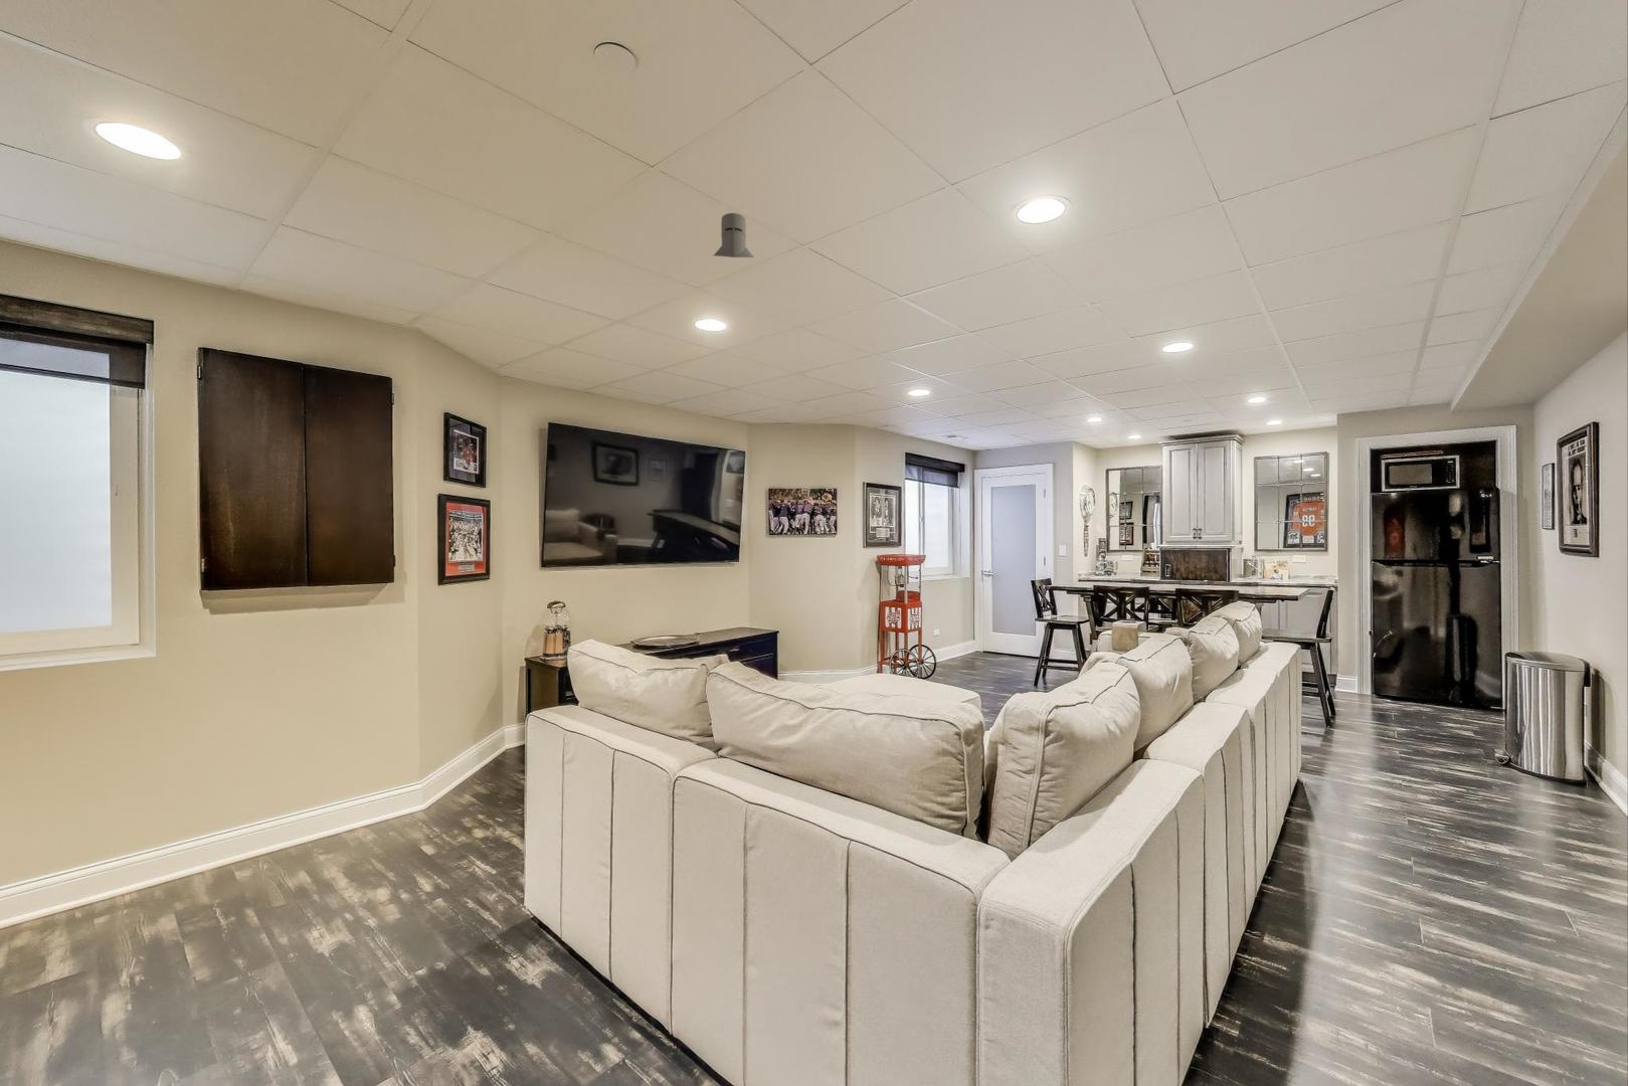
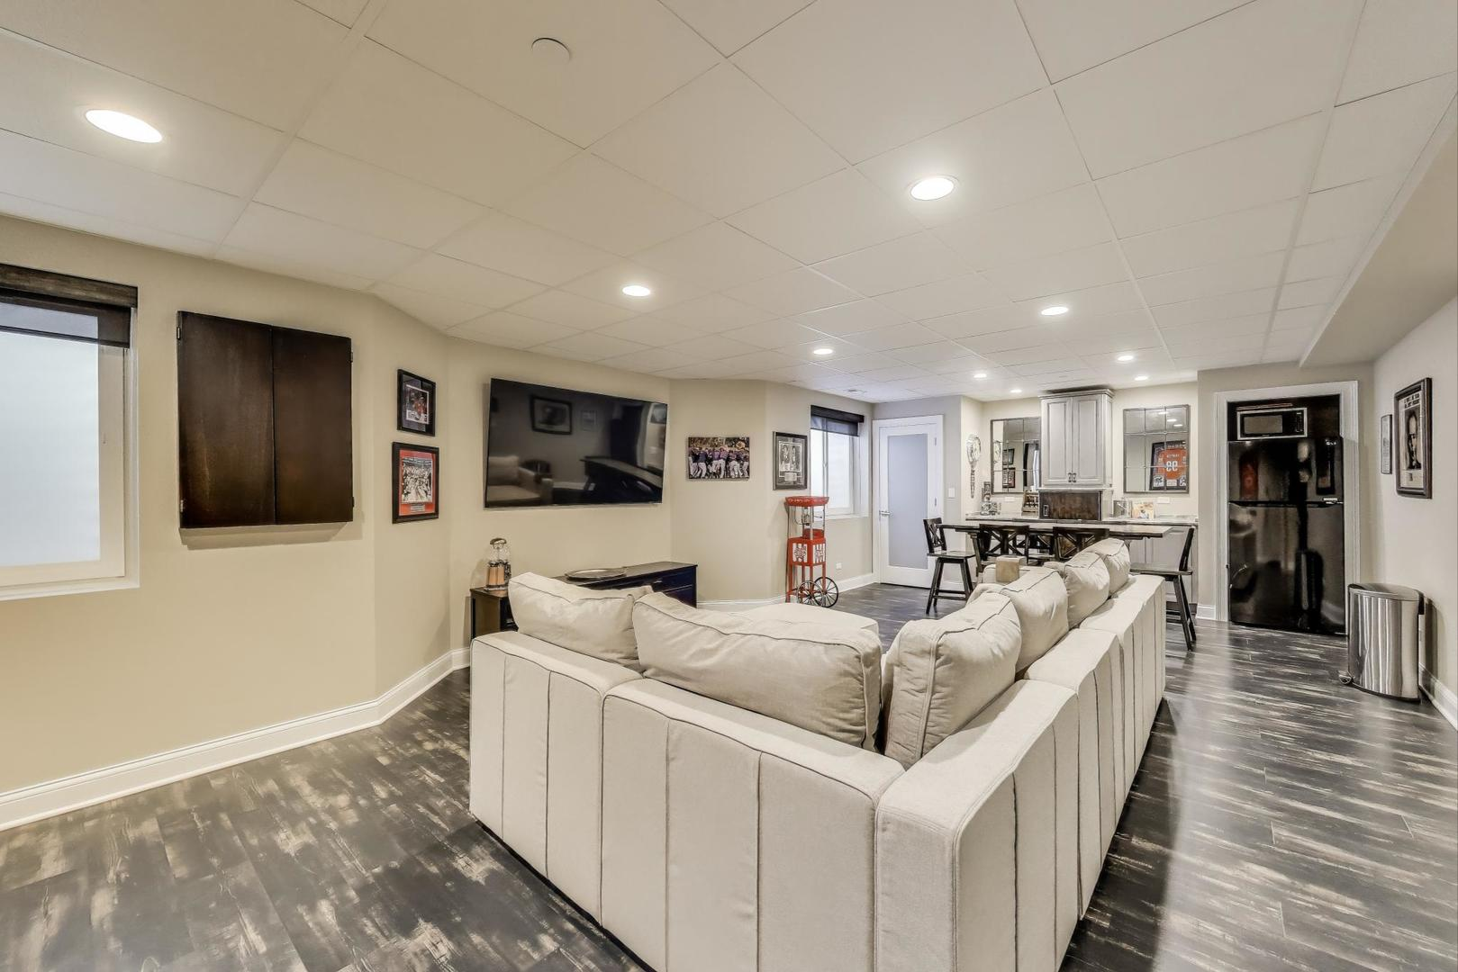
- knight helmet [713,212,755,258]
